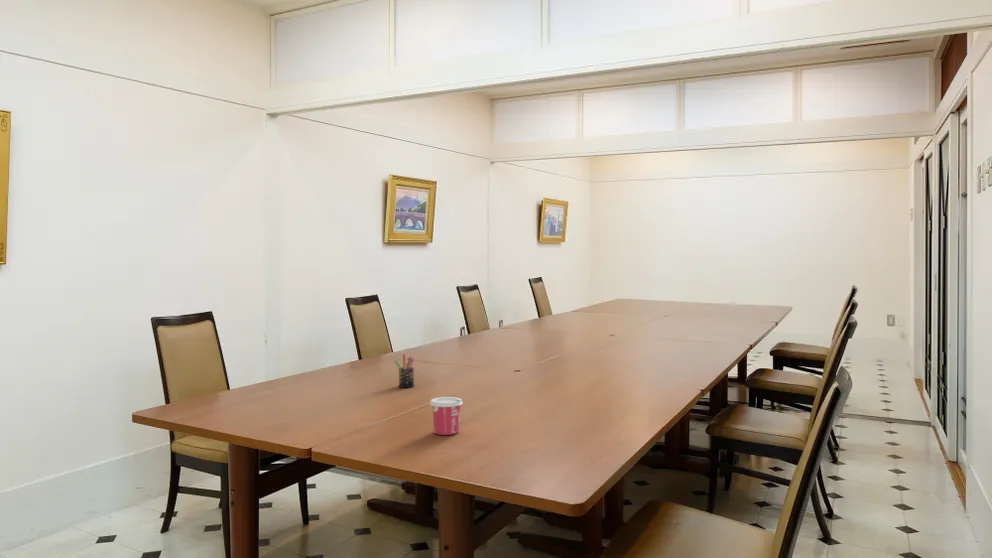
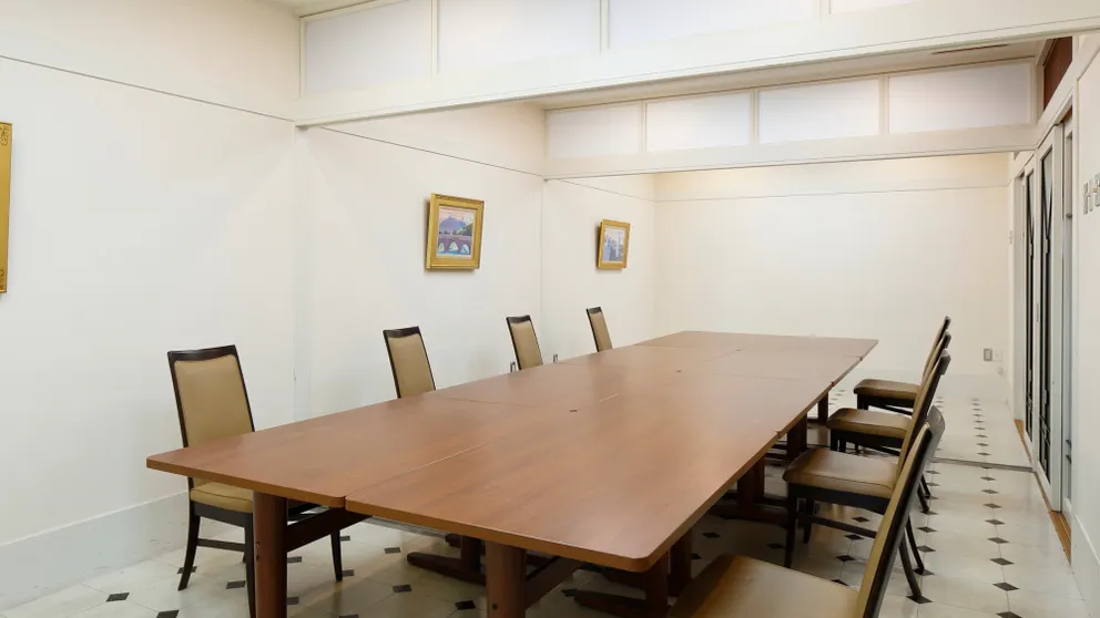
- cup [429,396,464,436]
- pen holder [393,353,415,389]
